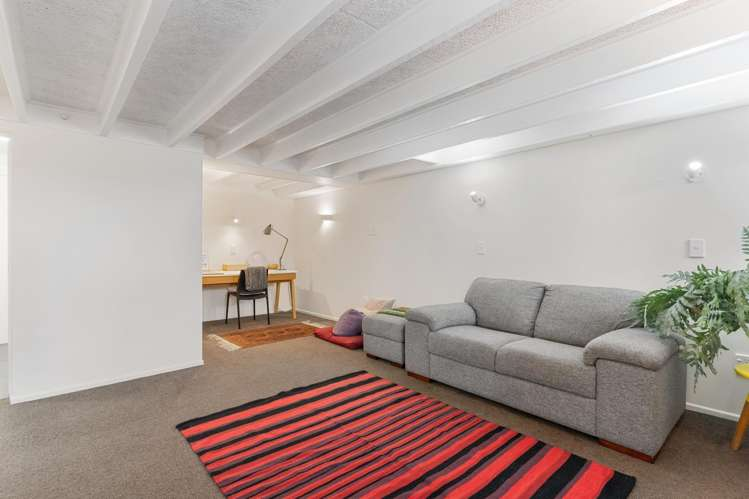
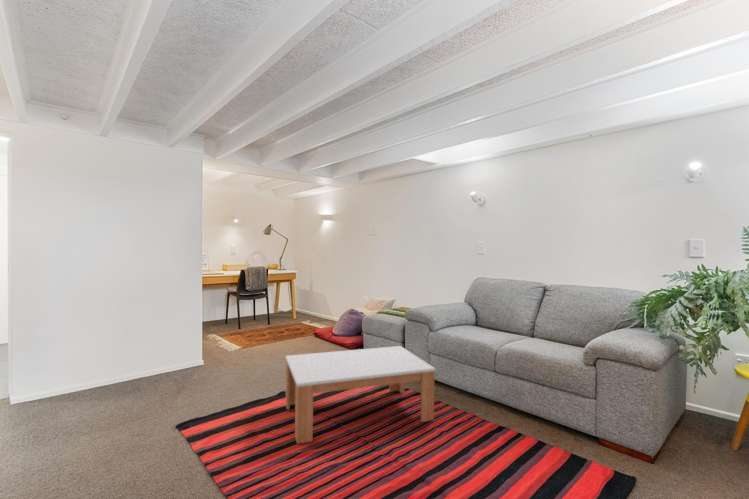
+ coffee table [285,345,436,445]
